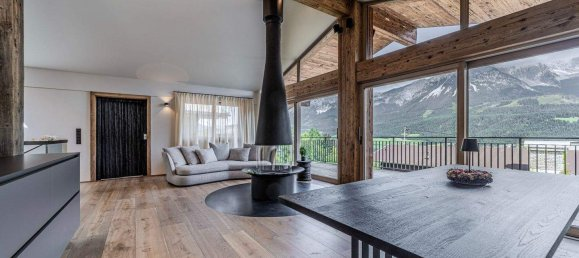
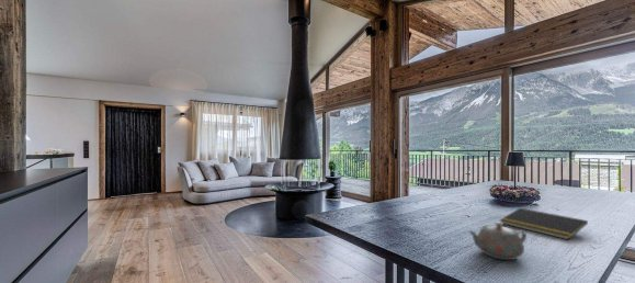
+ notepad [499,207,589,240]
+ teapot [467,222,528,261]
